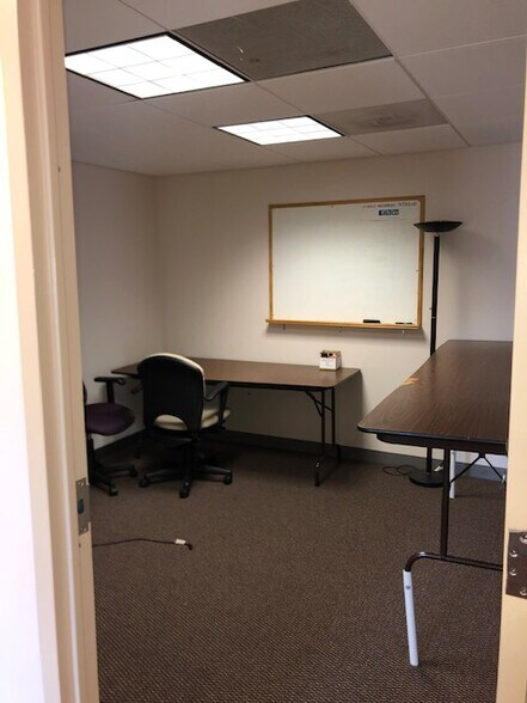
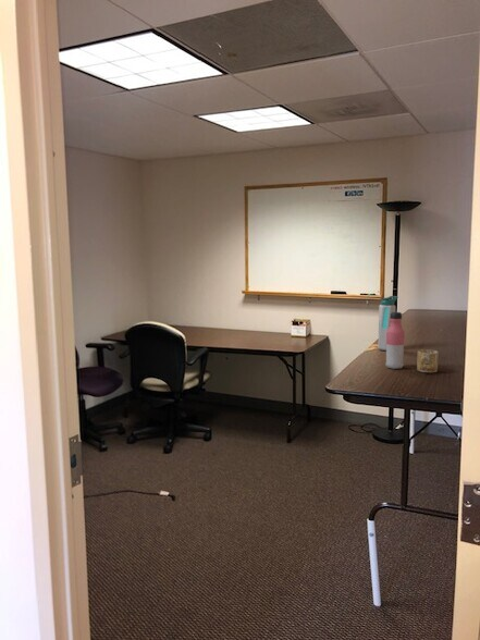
+ water bottle [384,311,406,370]
+ water bottle [377,295,398,352]
+ mug [416,348,440,373]
